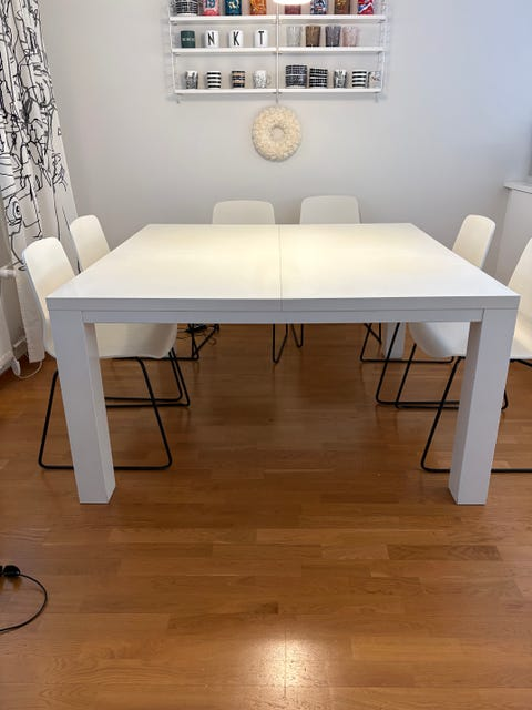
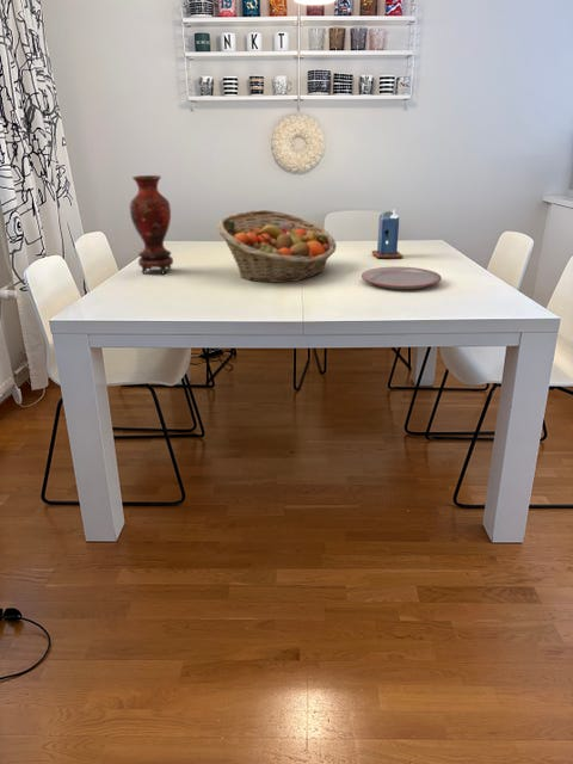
+ plate [361,265,443,290]
+ vase [129,174,174,275]
+ candle [371,209,403,259]
+ fruit basket [216,209,338,284]
